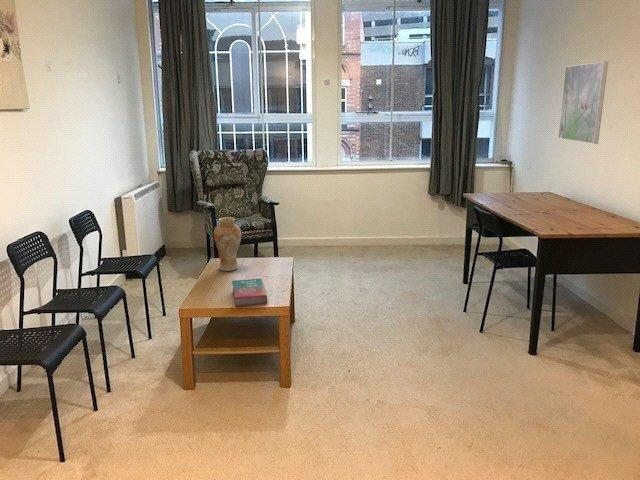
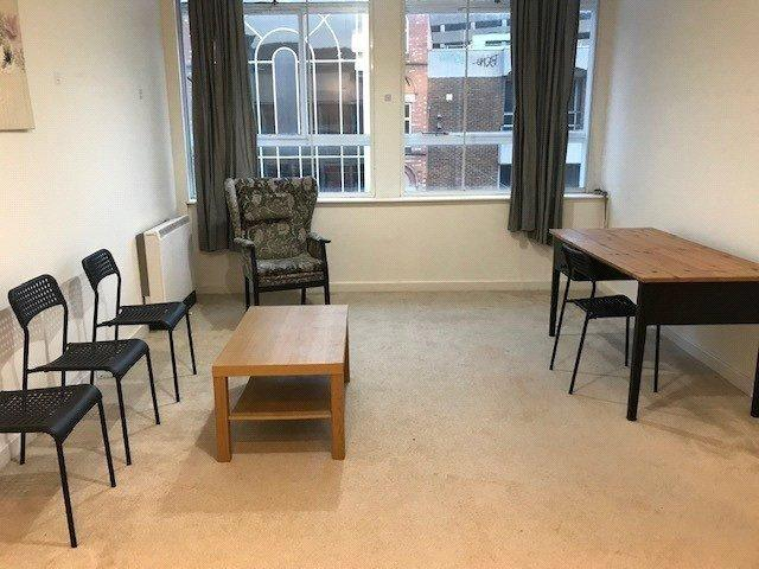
- book [231,278,268,308]
- vase [213,216,242,272]
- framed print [557,61,609,145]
